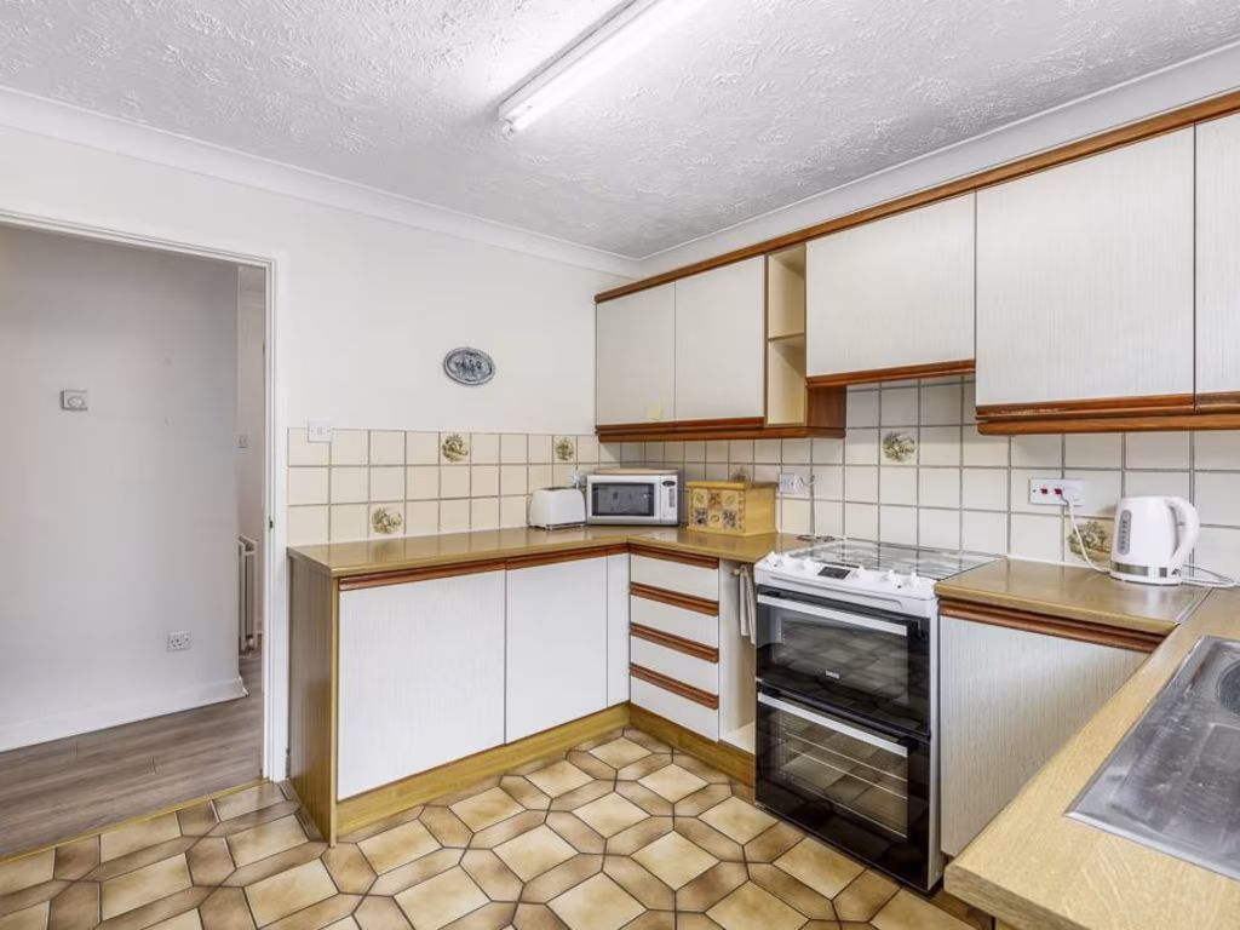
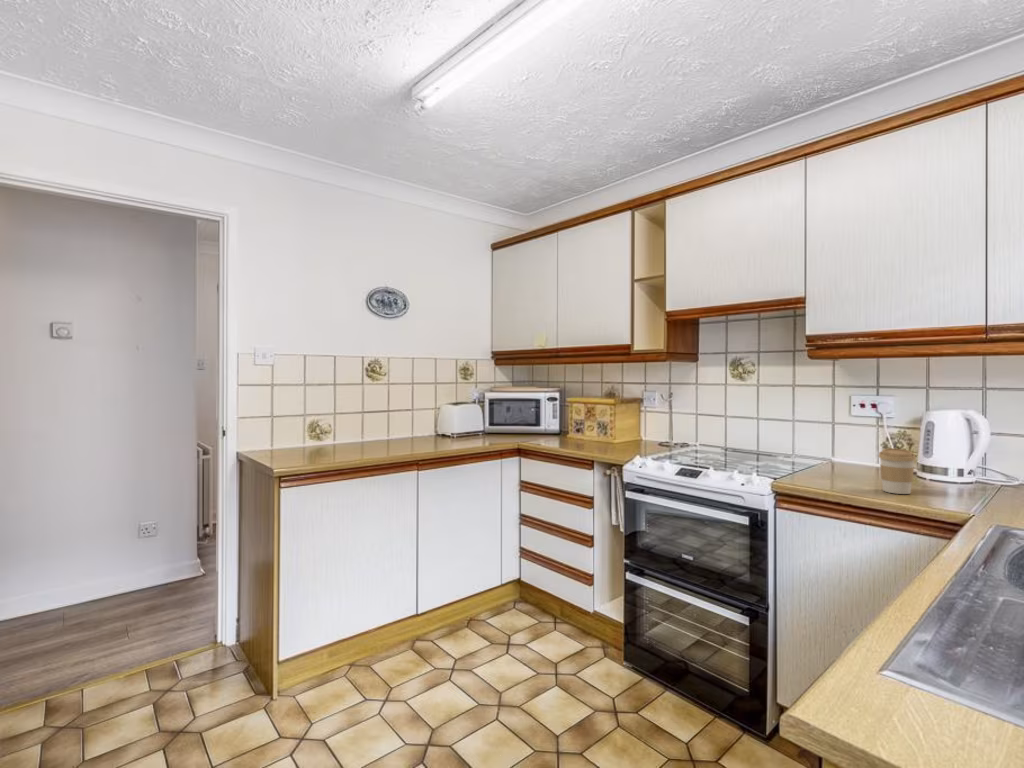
+ coffee cup [878,447,917,495]
